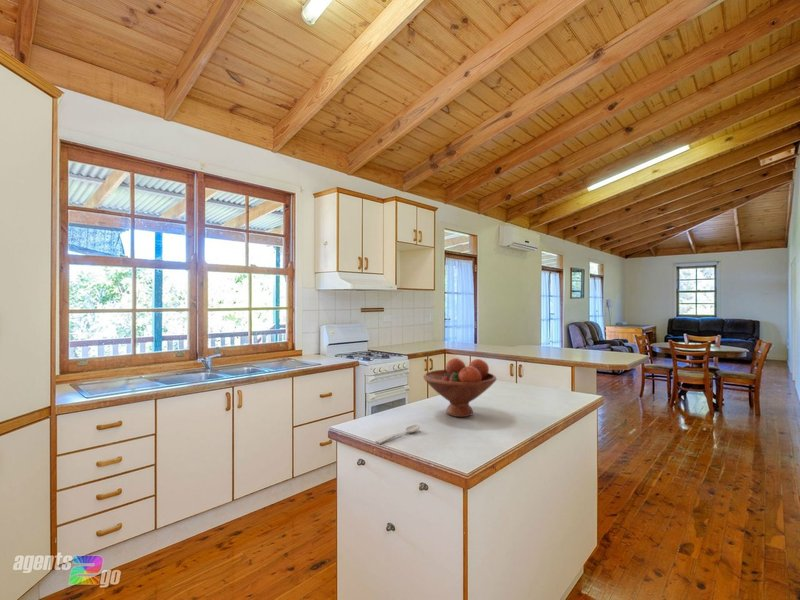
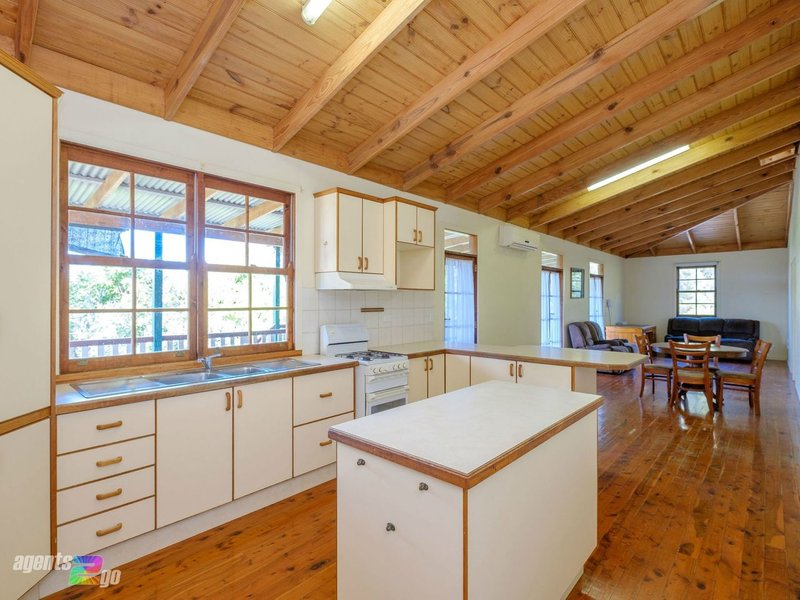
- spoon [375,424,421,445]
- fruit bowl [422,357,497,418]
